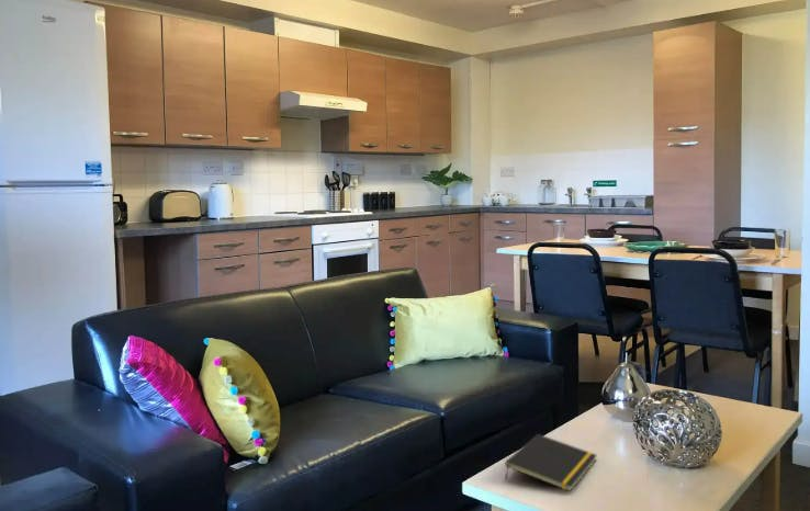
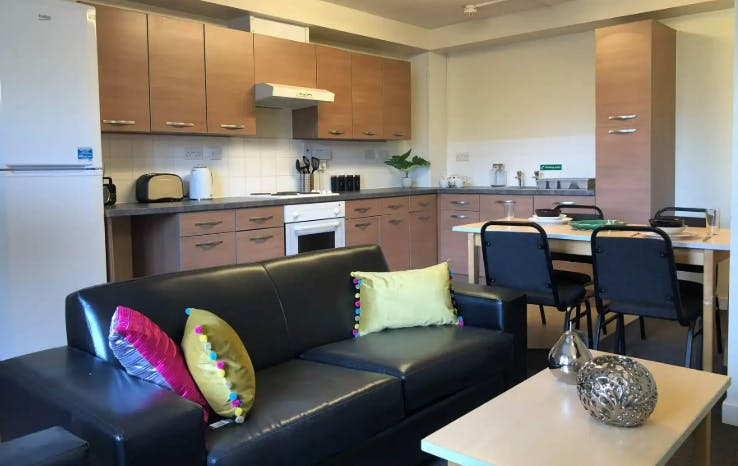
- notepad [504,433,598,492]
